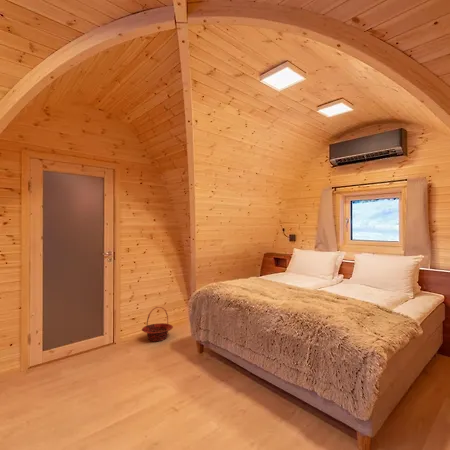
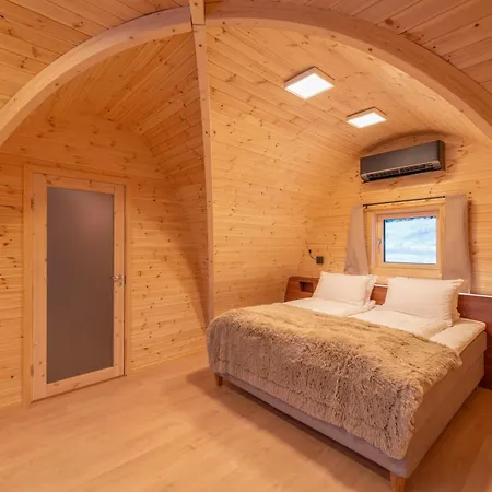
- basket [141,306,174,342]
